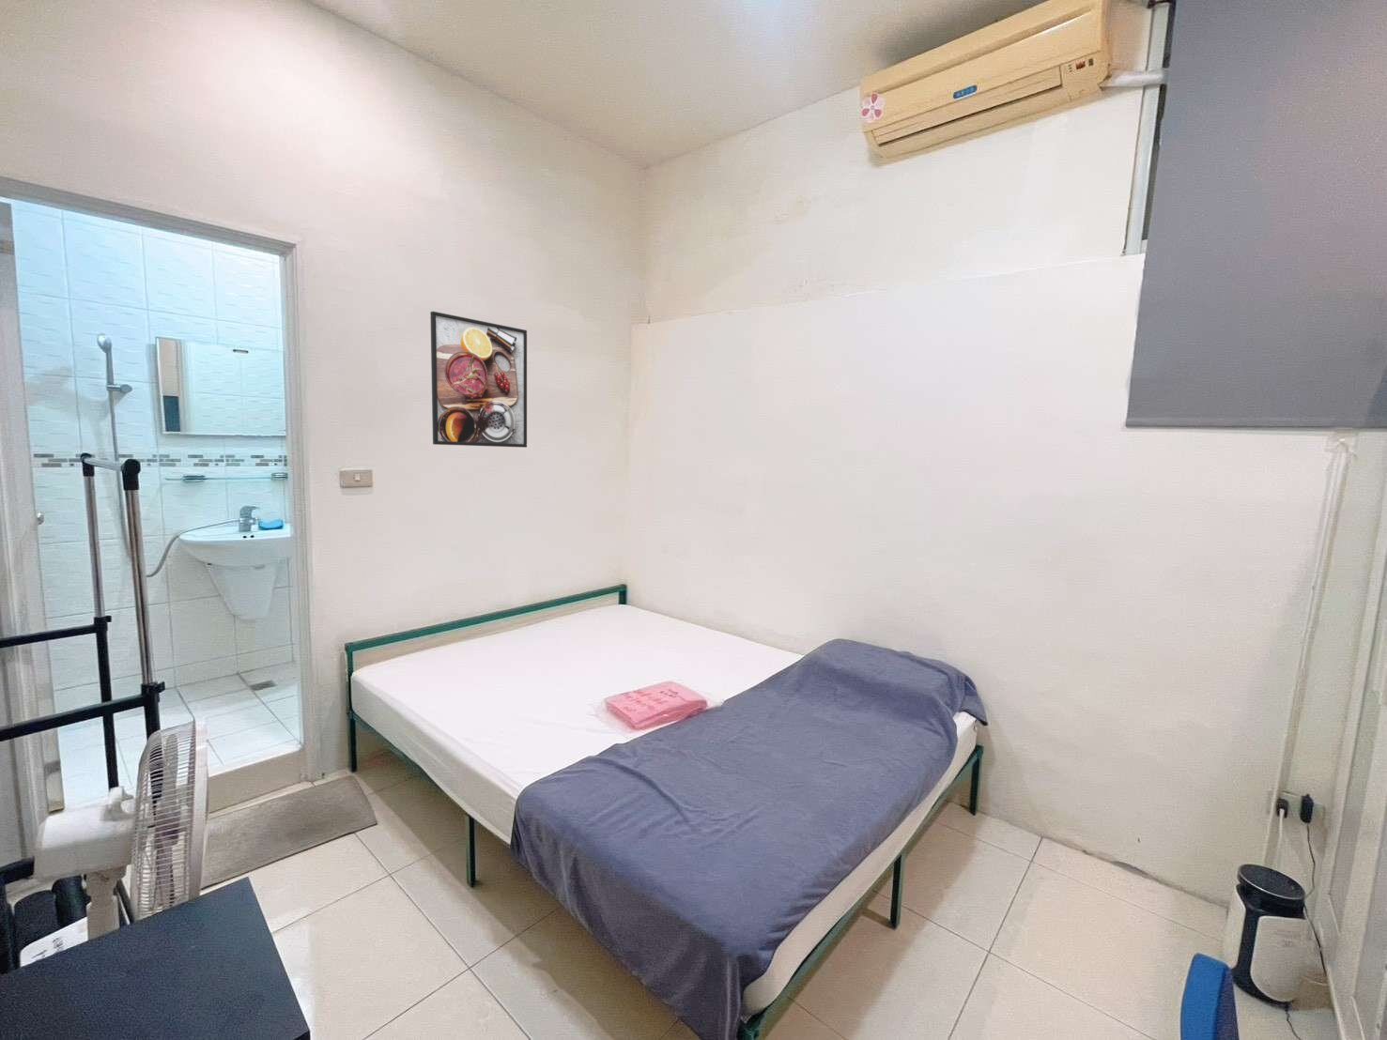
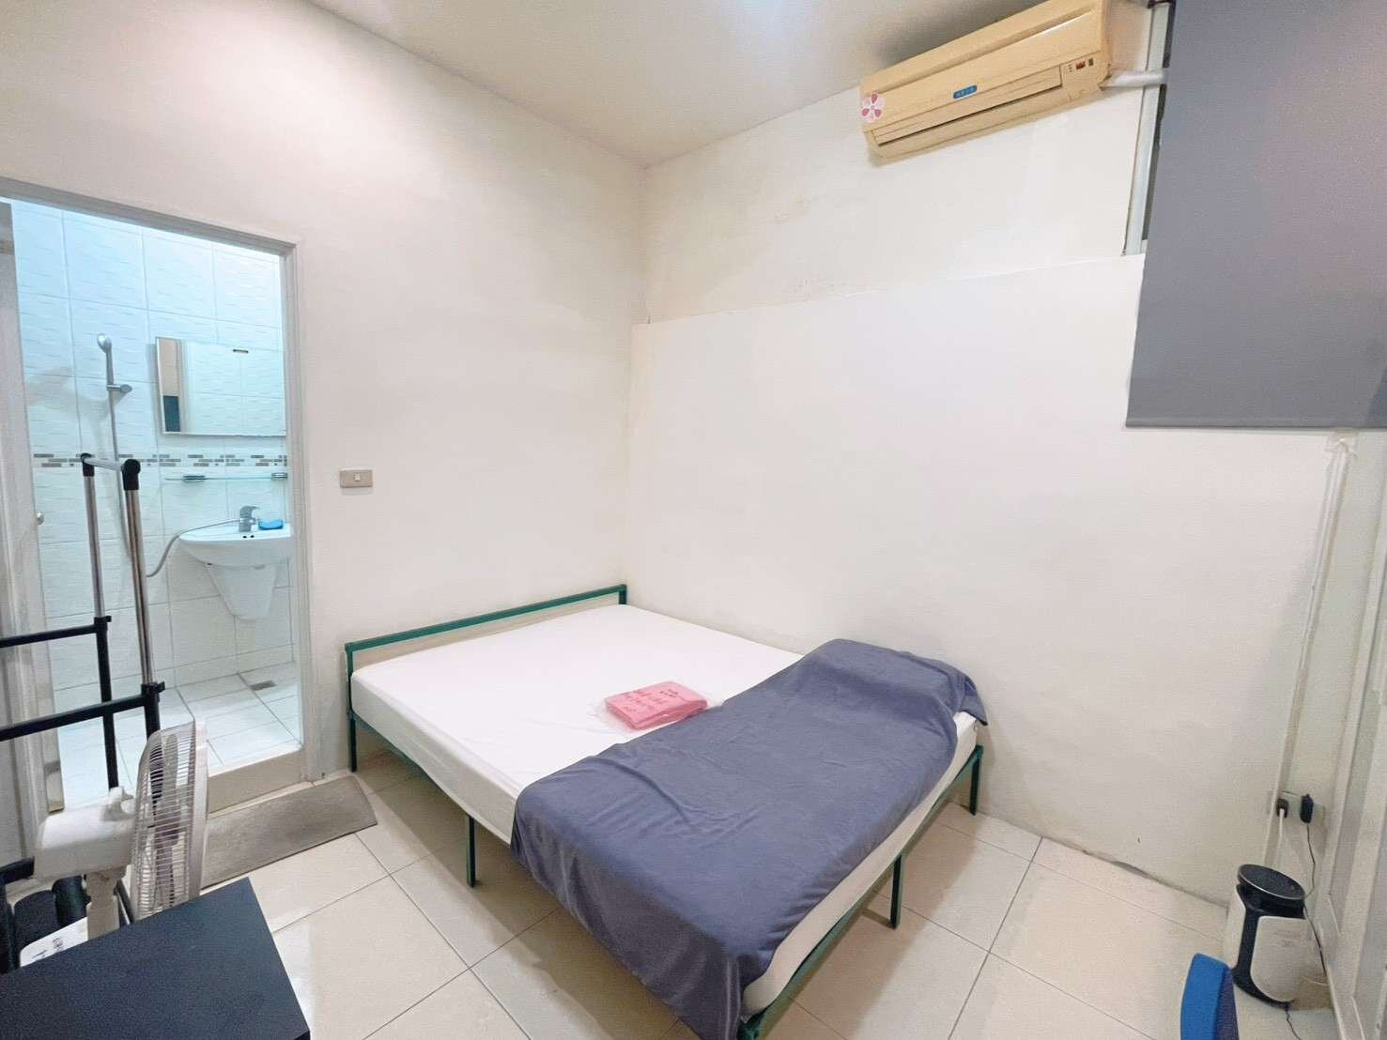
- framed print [430,310,528,449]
